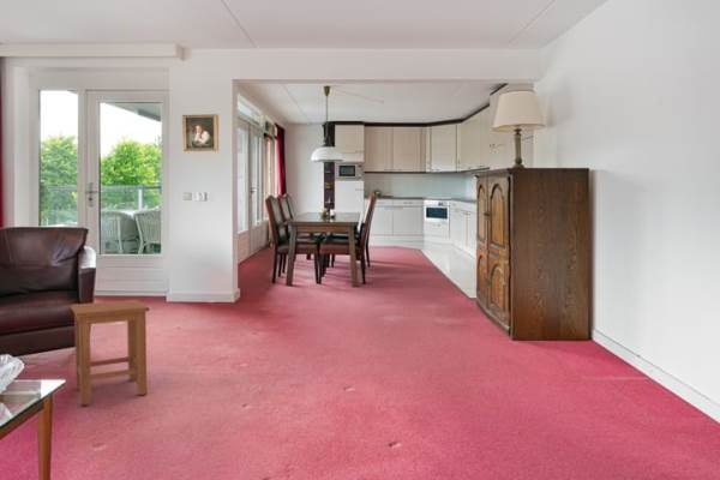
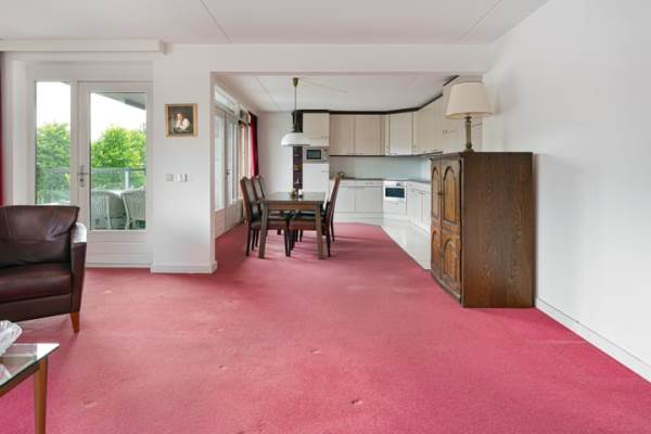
- stool [70,299,150,406]
